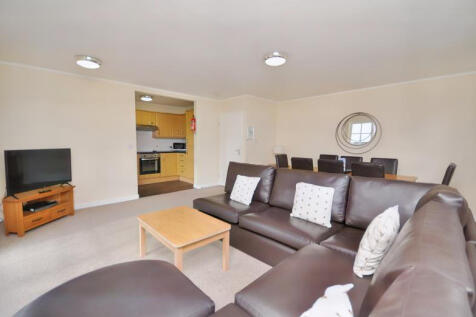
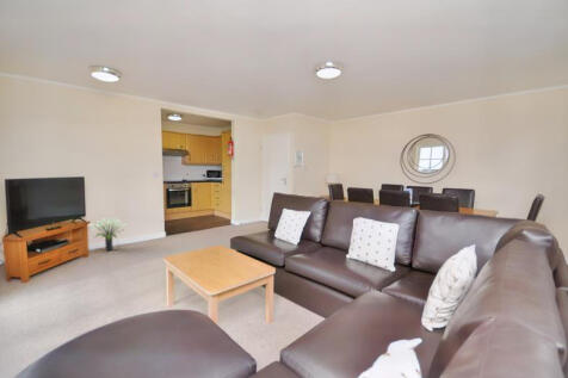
+ potted plant [88,216,129,252]
